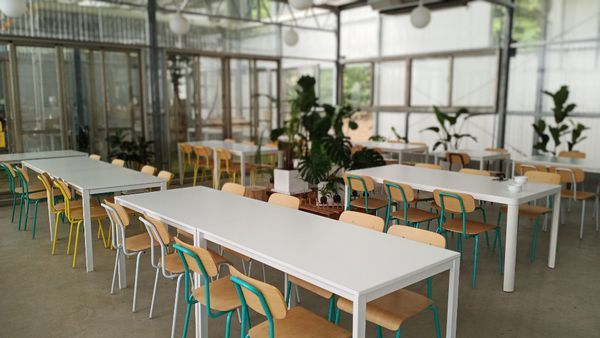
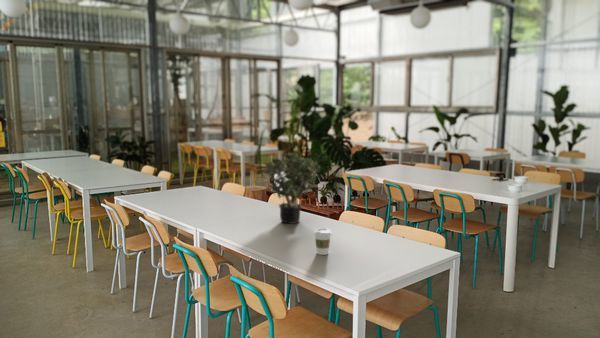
+ coffee cup [313,227,333,256]
+ potted plant [263,151,322,225]
